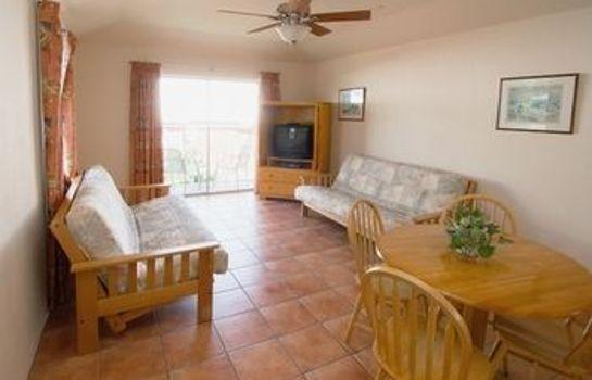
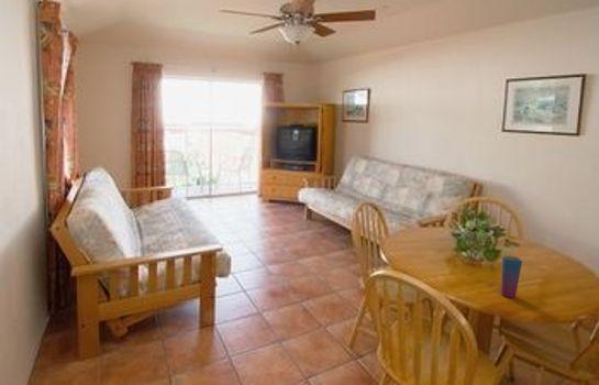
+ cup [500,254,523,298]
